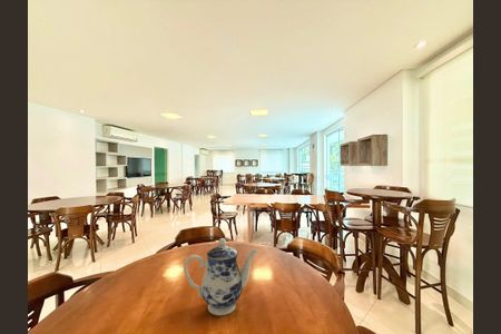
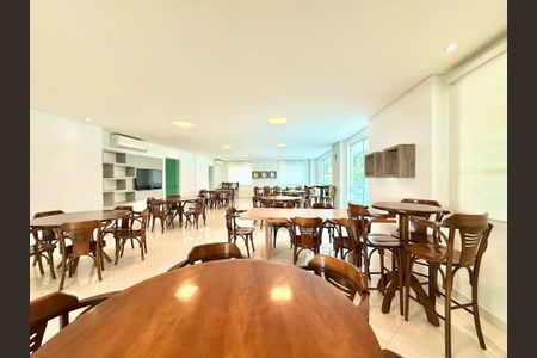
- teapot [183,237,259,316]
